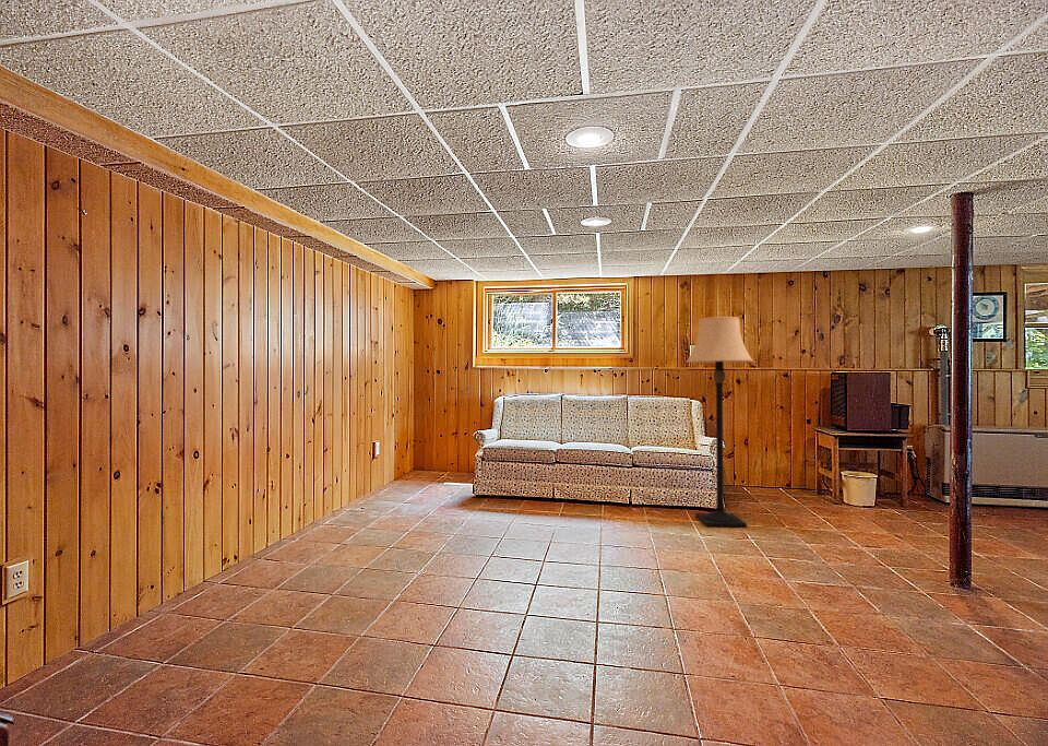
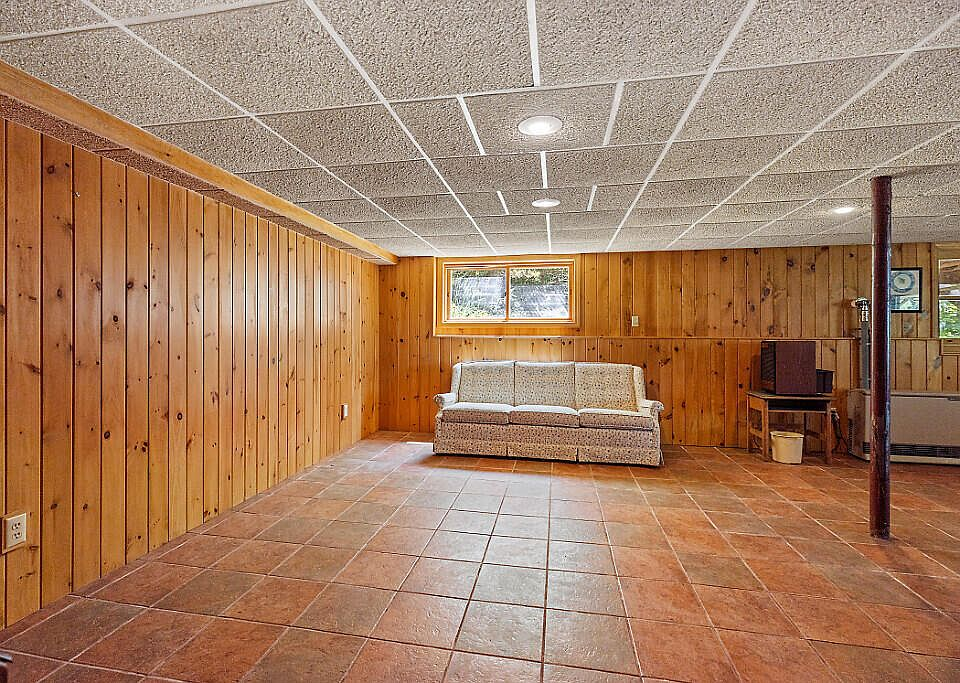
- lamp [686,316,755,528]
